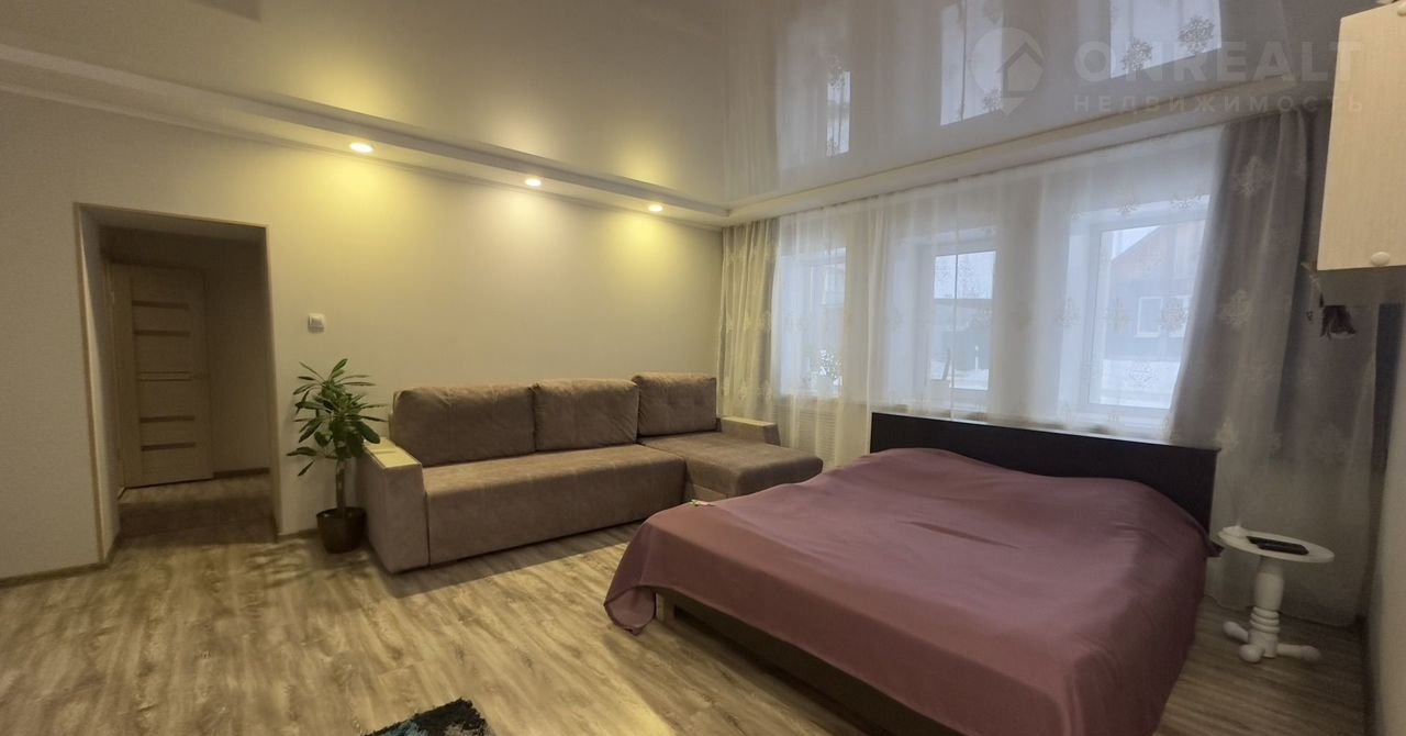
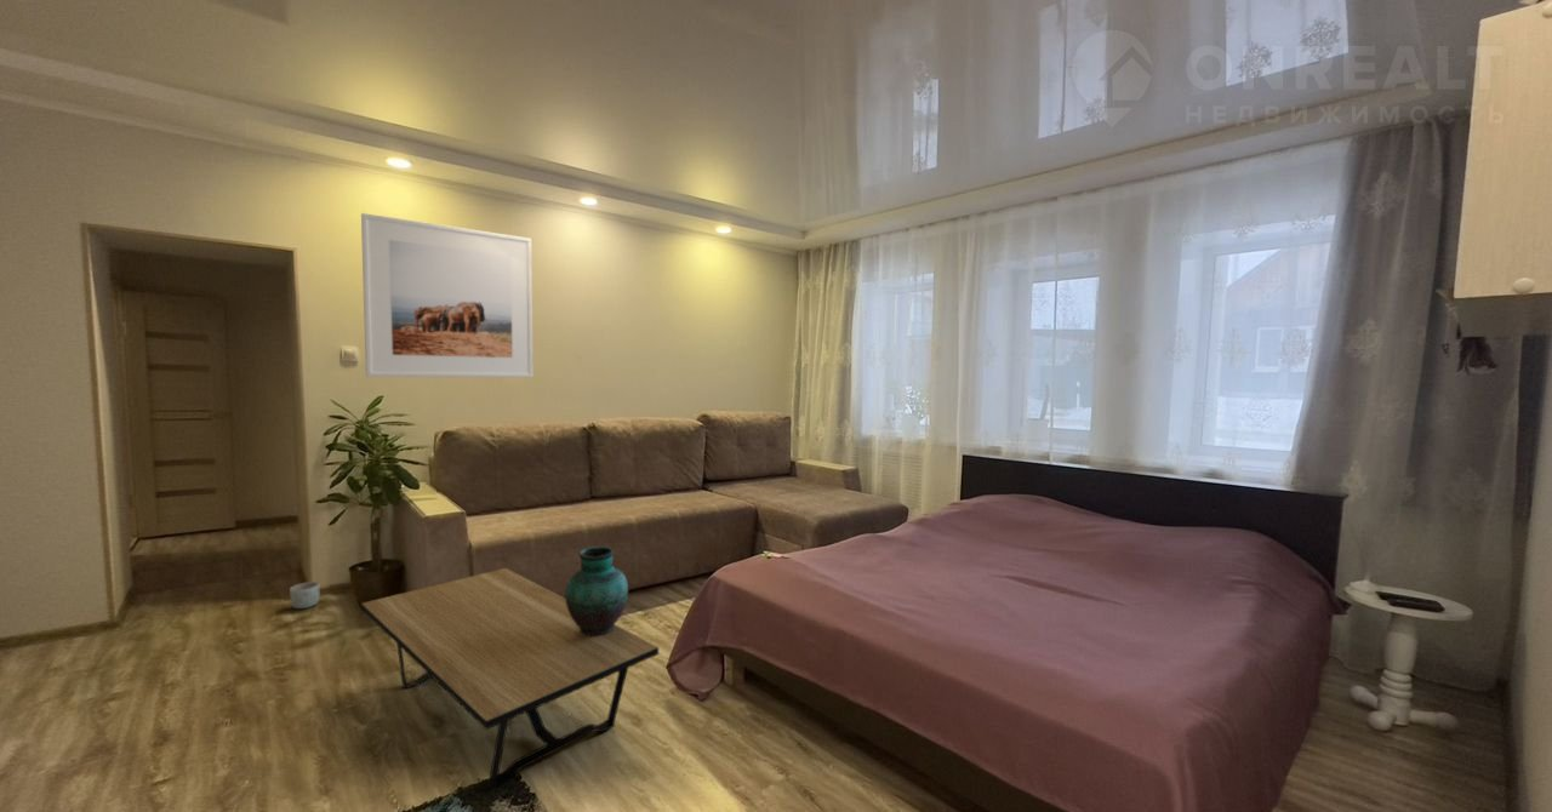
+ planter [289,581,321,610]
+ coffee table [360,567,660,789]
+ vase [564,545,629,636]
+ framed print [360,212,535,378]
